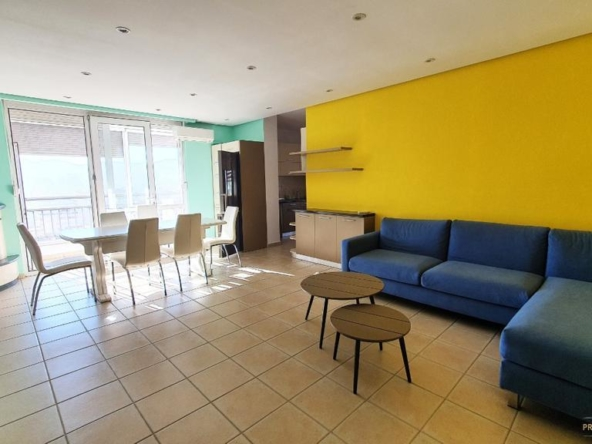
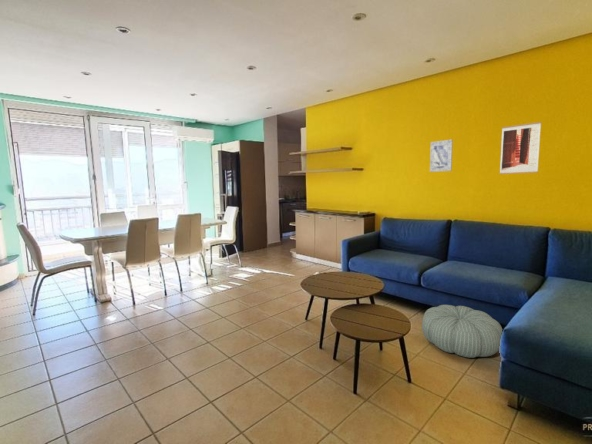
+ wall art [499,121,542,175]
+ pouf [421,304,503,359]
+ wall art [429,139,454,173]
